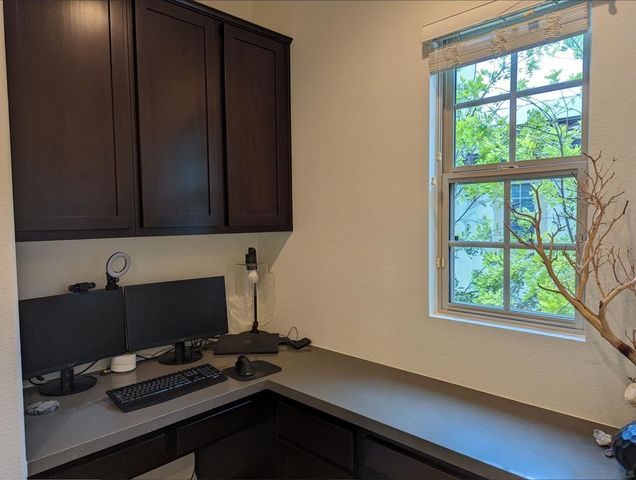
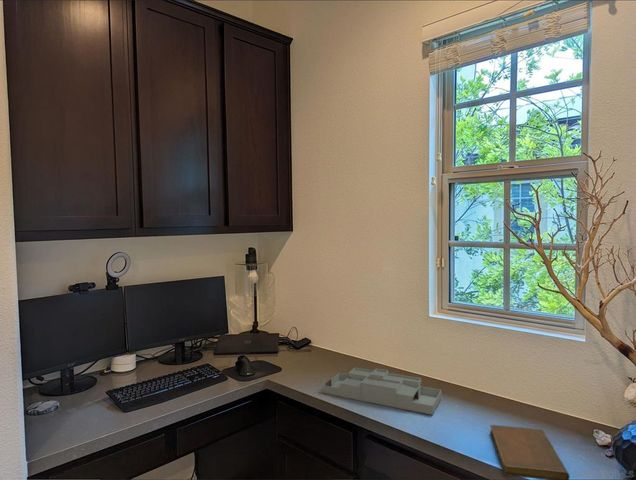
+ desk organizer [323,367,442,416]
+ notebook [489,424,571,480]
